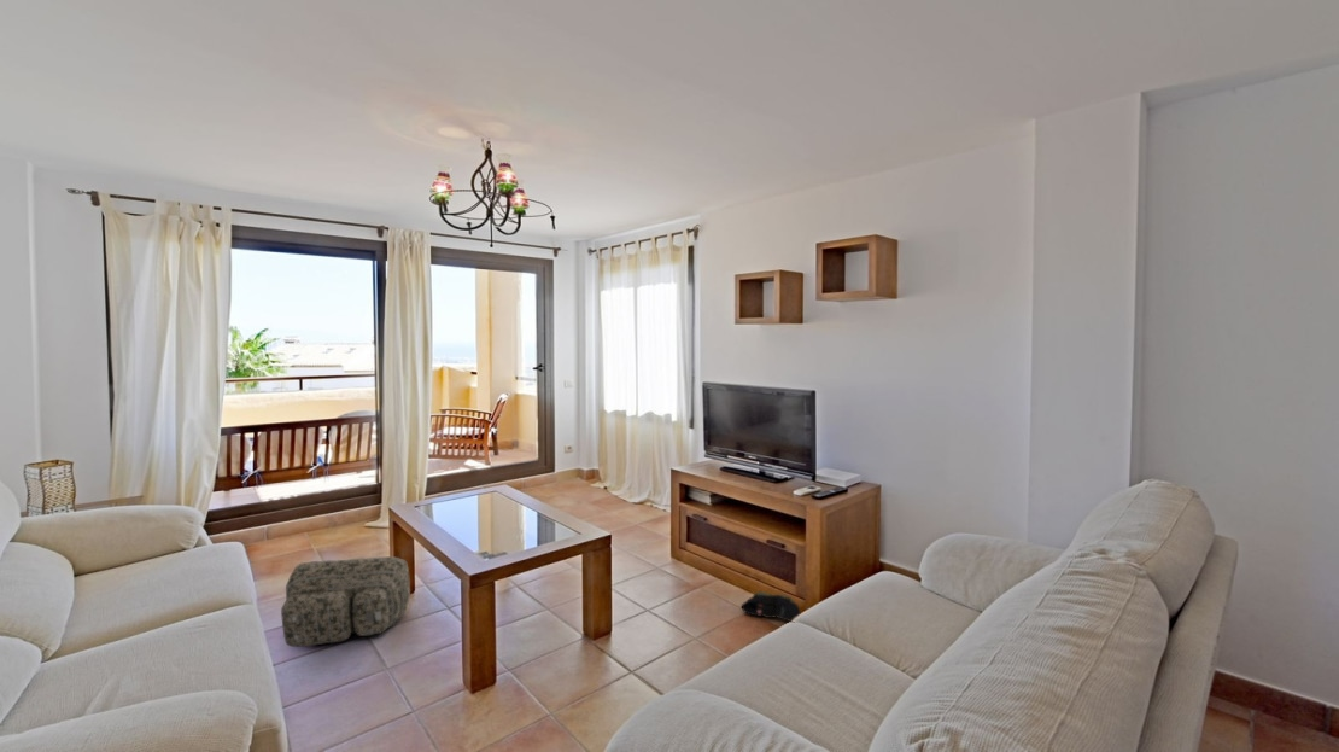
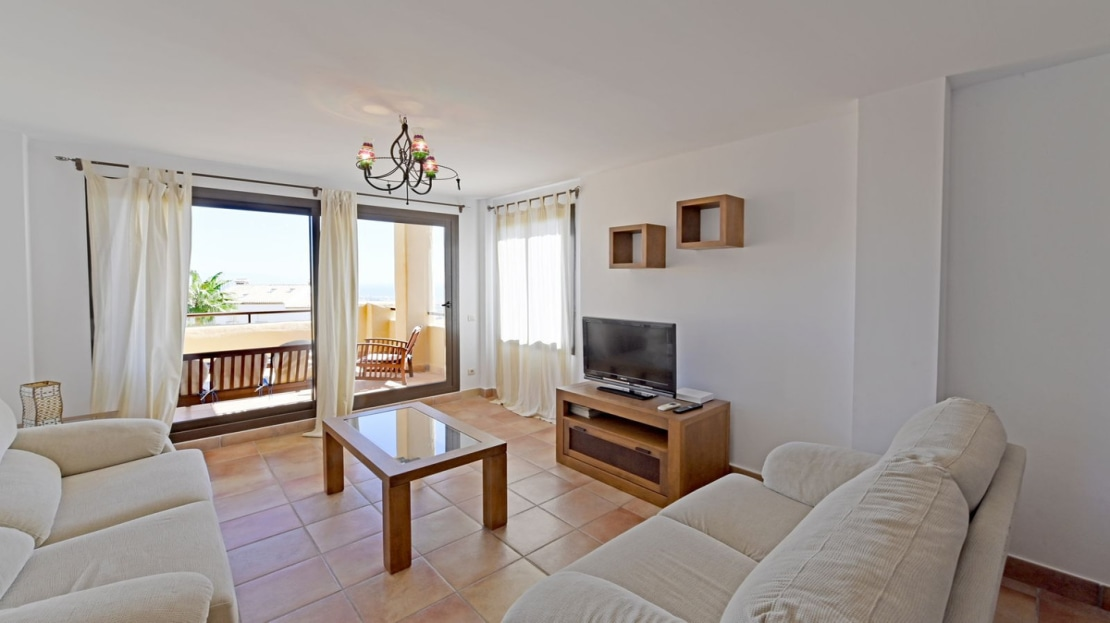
- backpack [280,555,411,648]
- shoe [741,590,801,623]
